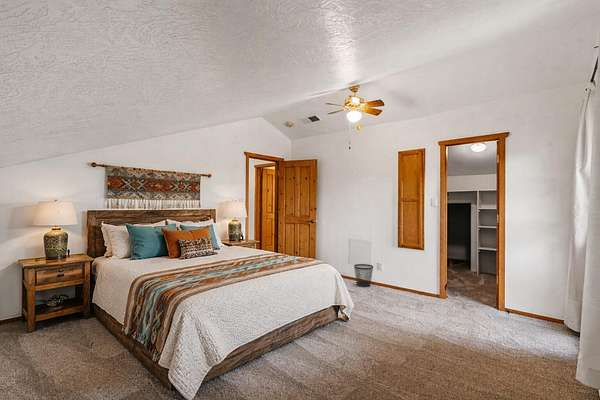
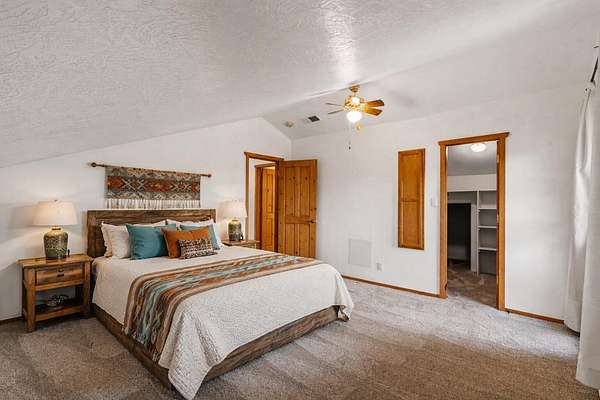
- wastebasket [353,263,374,288]
